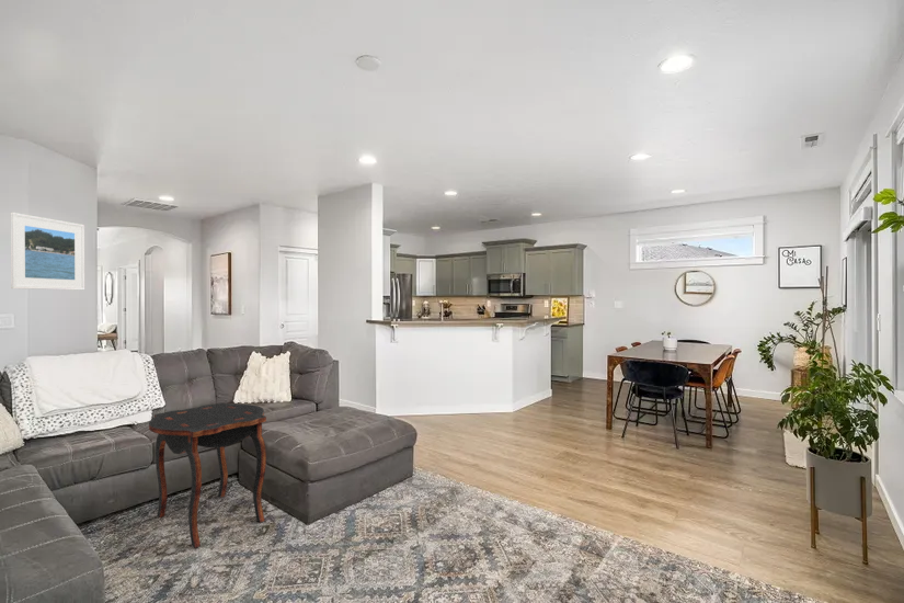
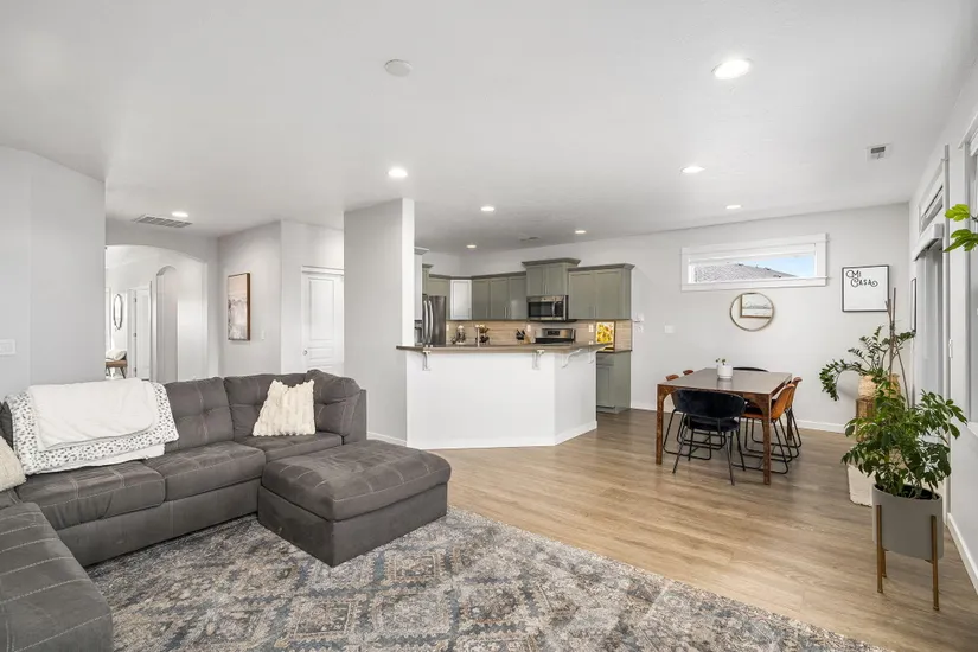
- side table [148,401,267,549]
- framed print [10,212,85,292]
